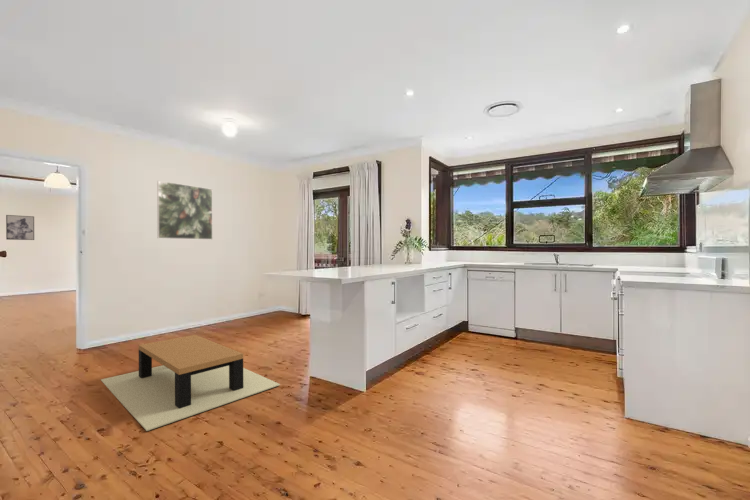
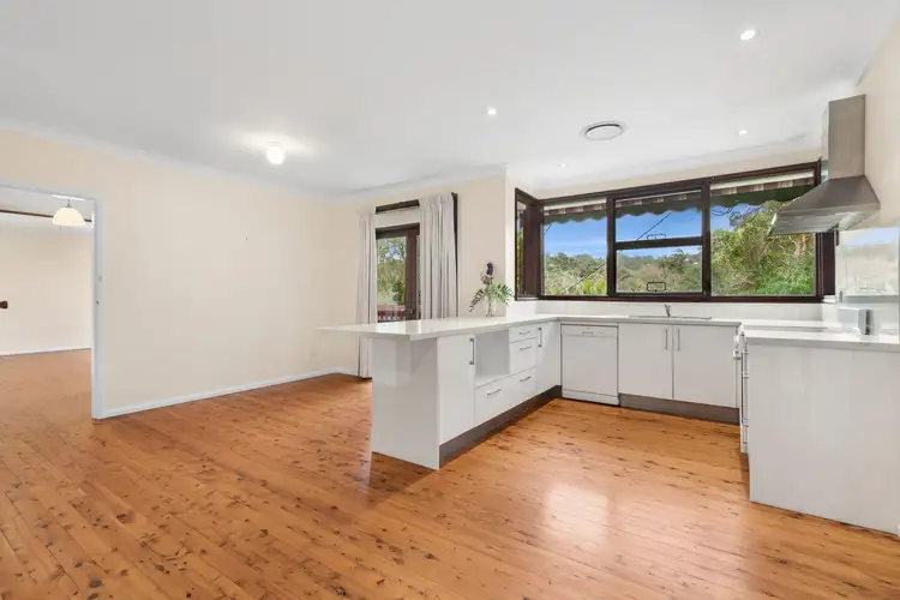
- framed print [156,180,214,240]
- wall art [5,214,35,241]
- coffee table [100,334,281,432]
